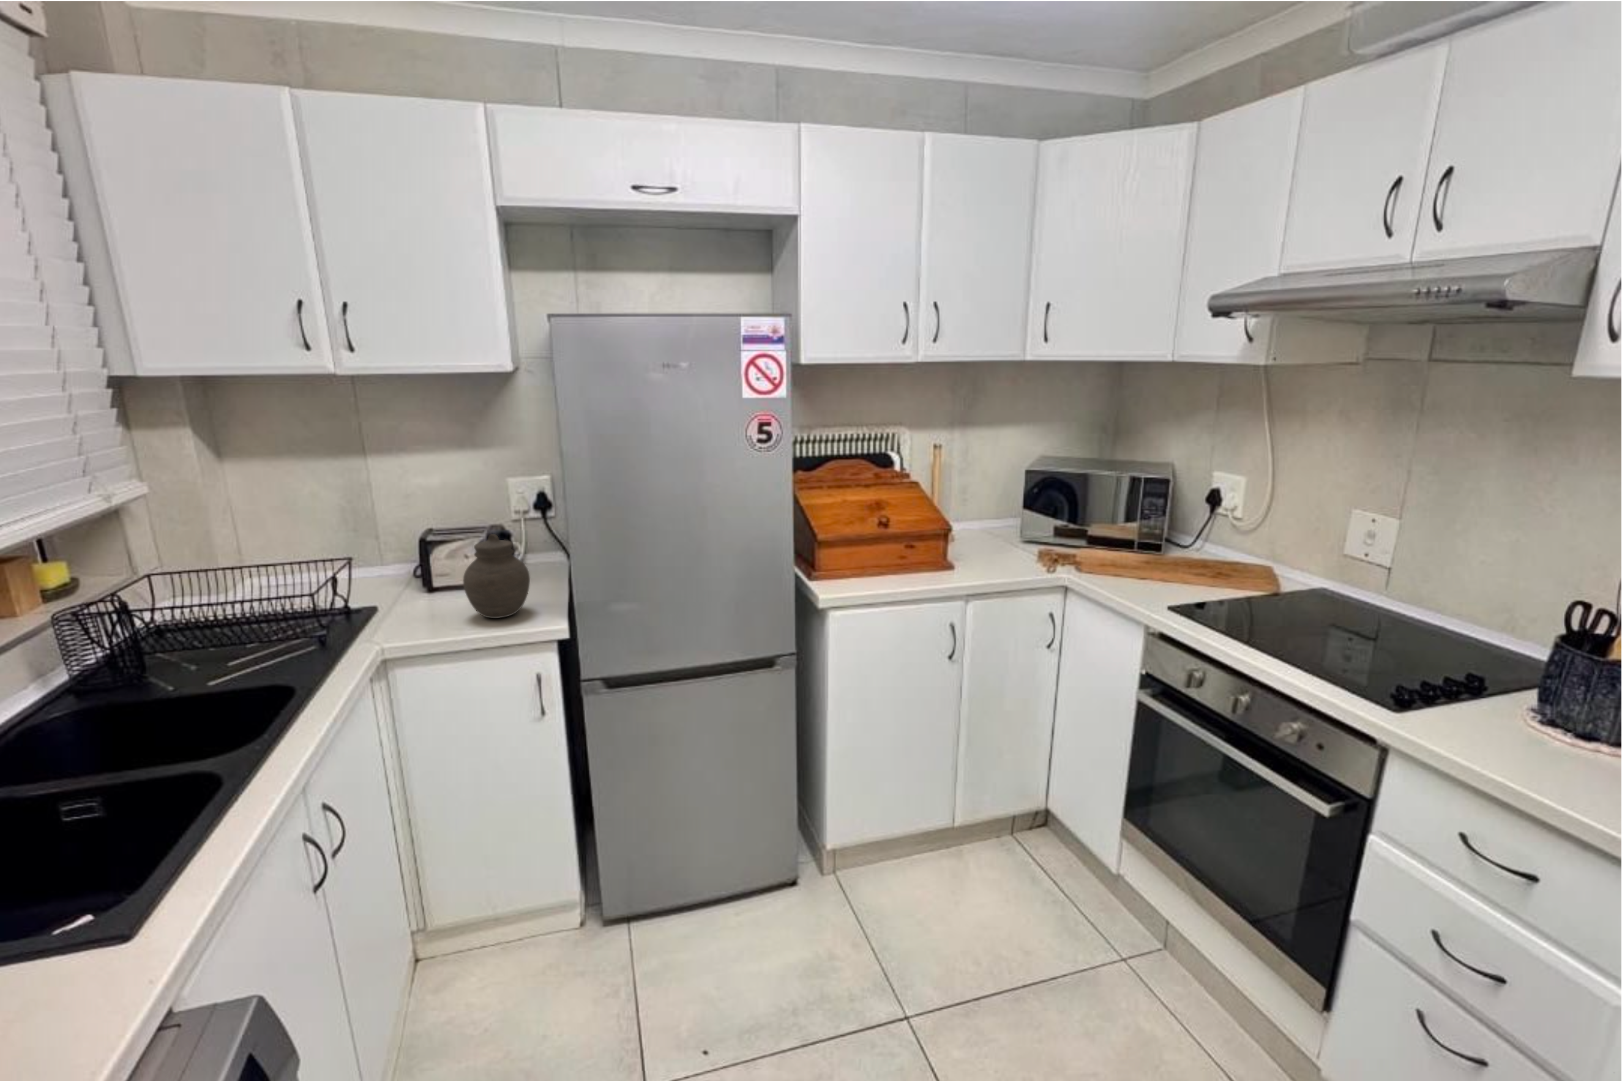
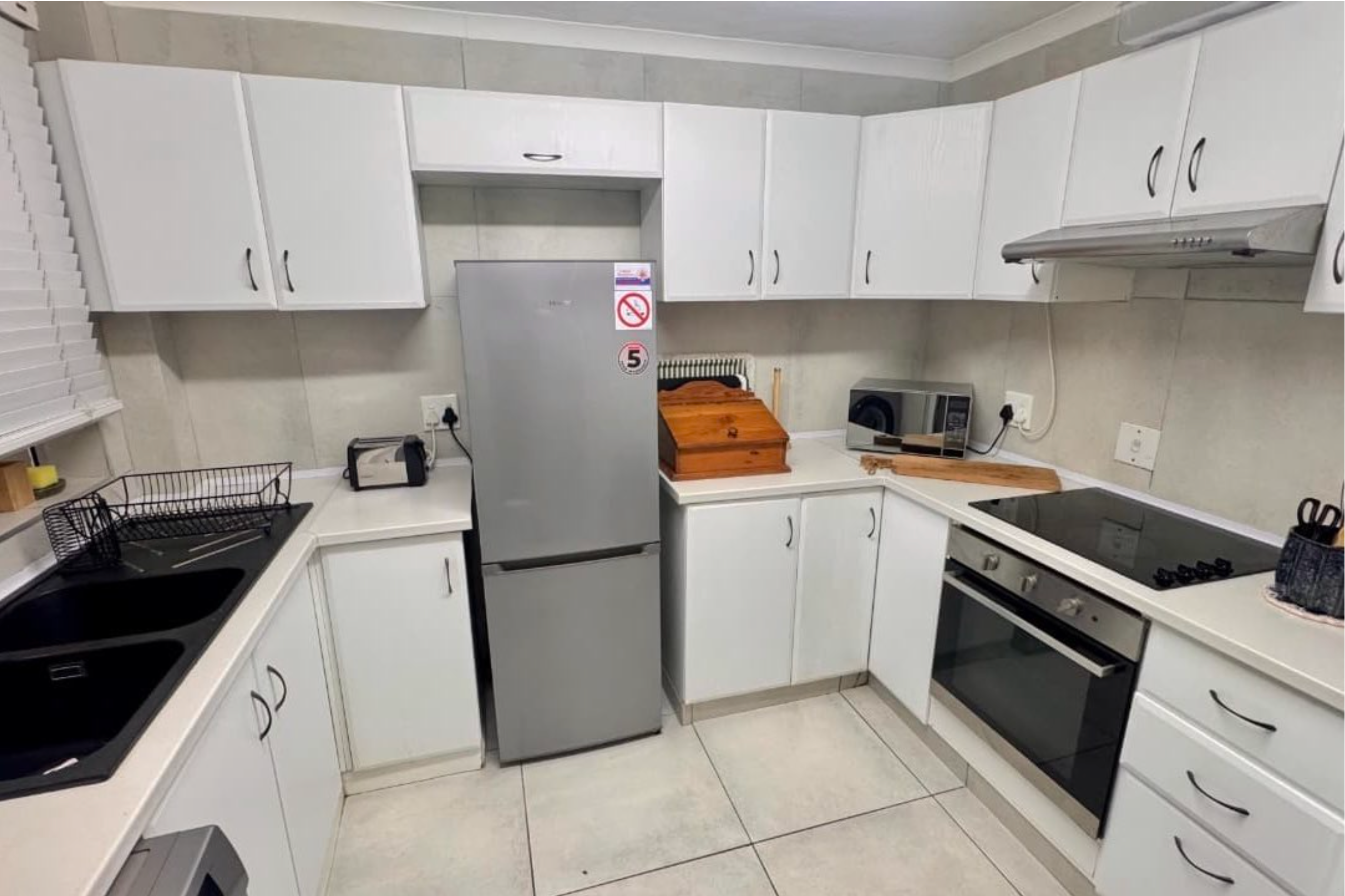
- jar [462,533,531,619]
